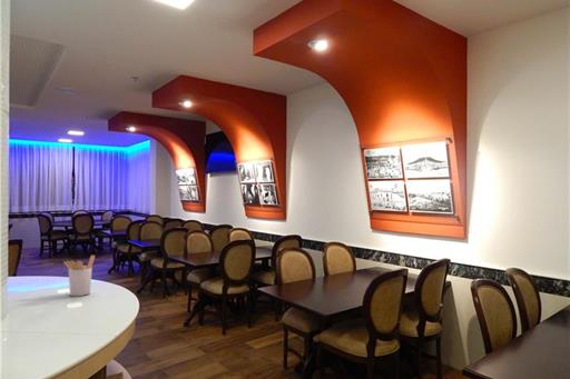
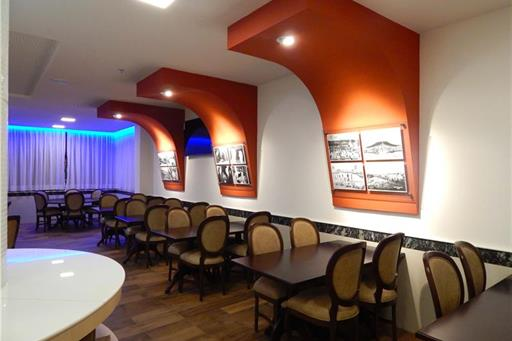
- utensil holder [62,255,96,297]
